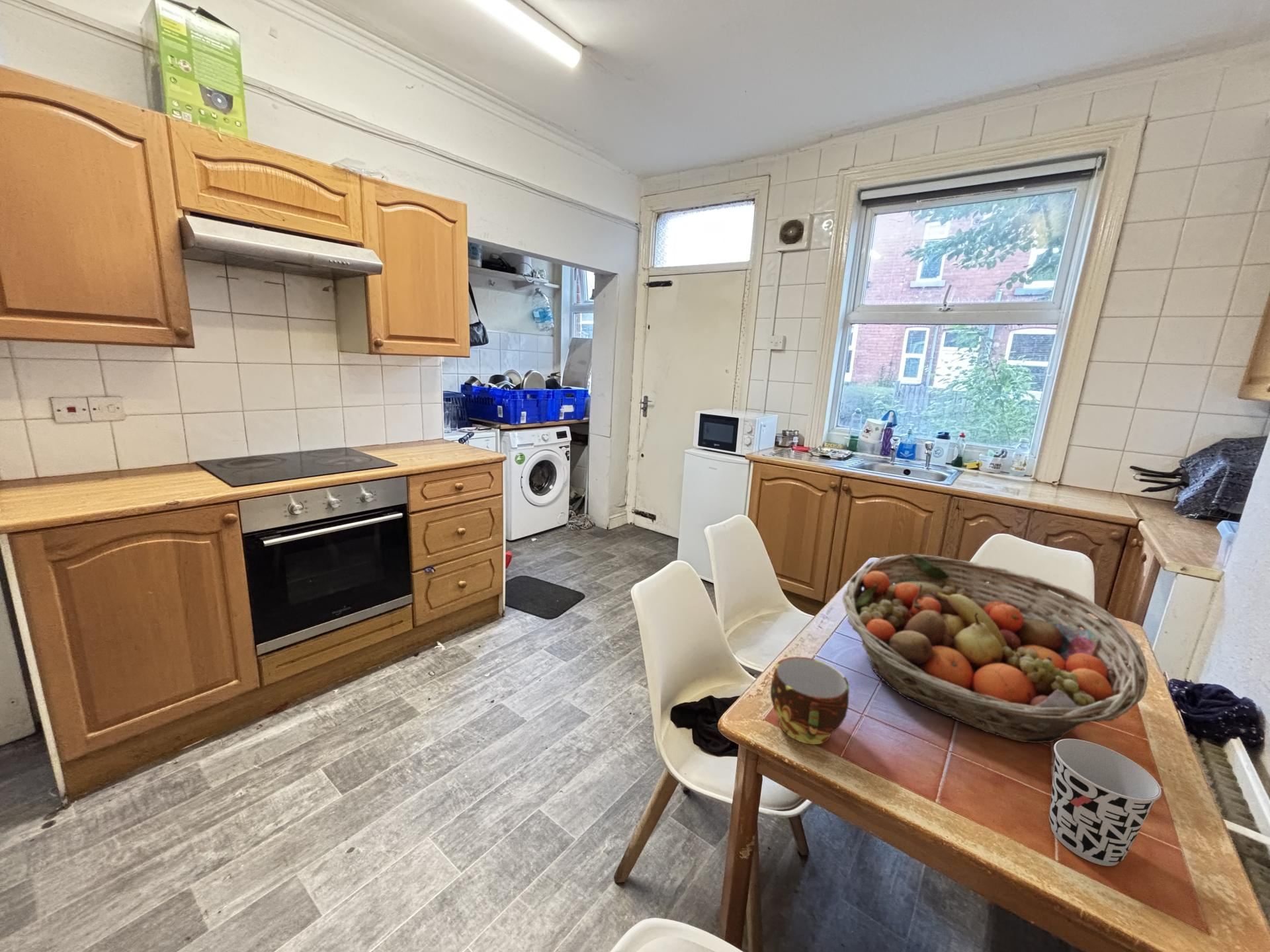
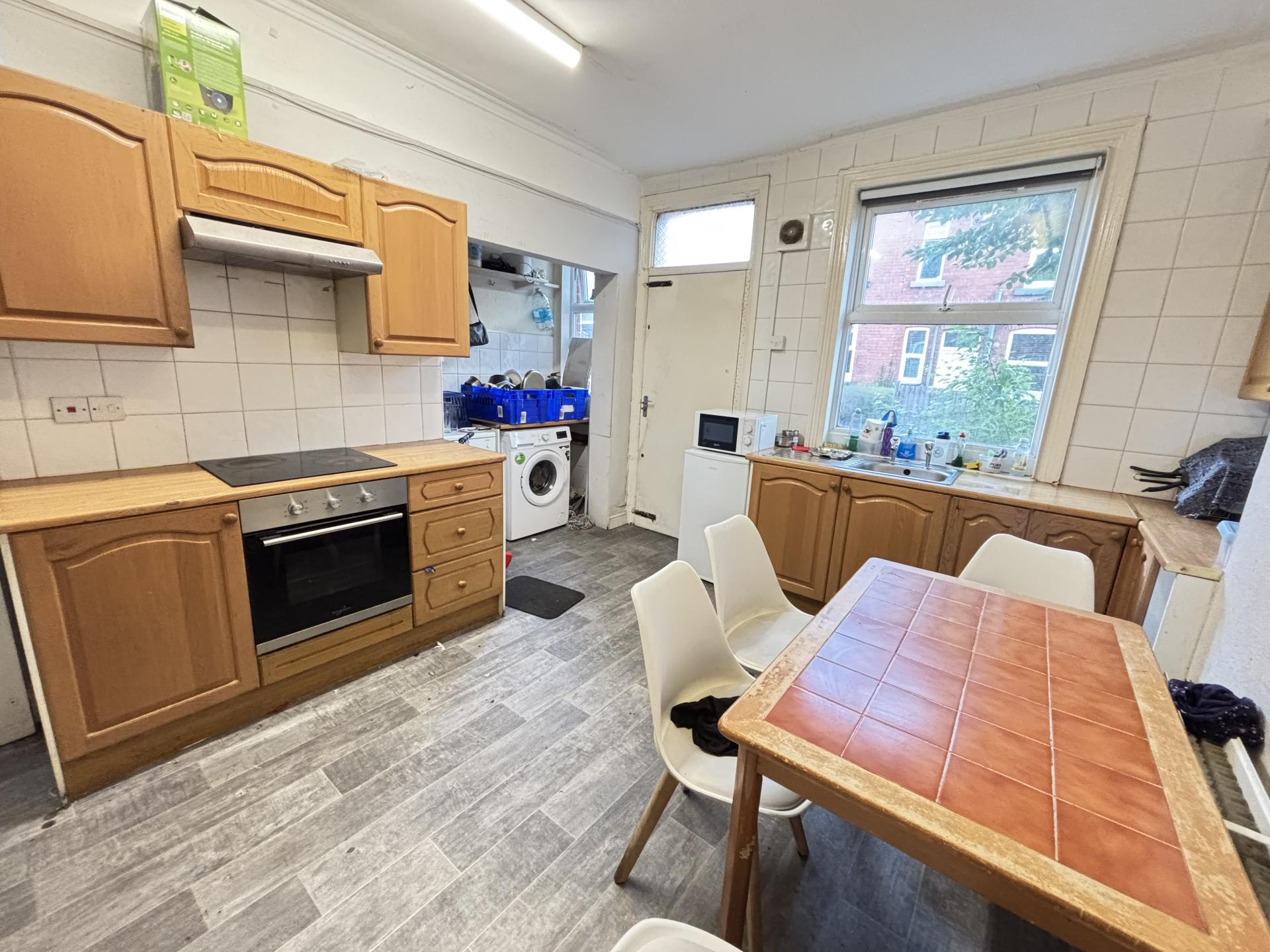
- fruit basket [842,553,1149,744]
- cup [770,656,850,745]
- cup [1048,738,1162,867]
